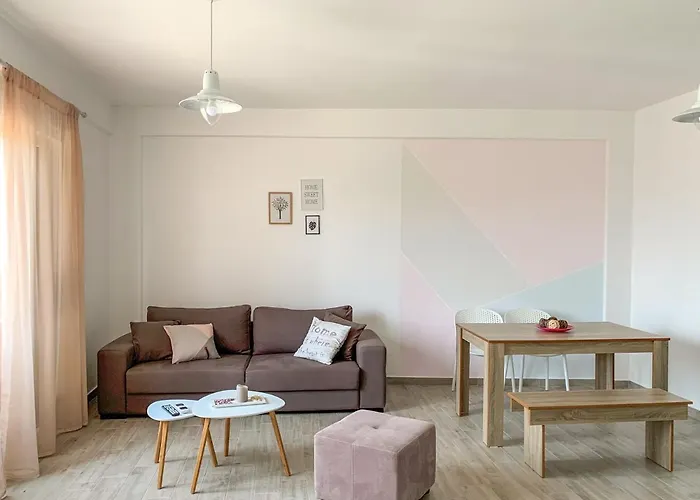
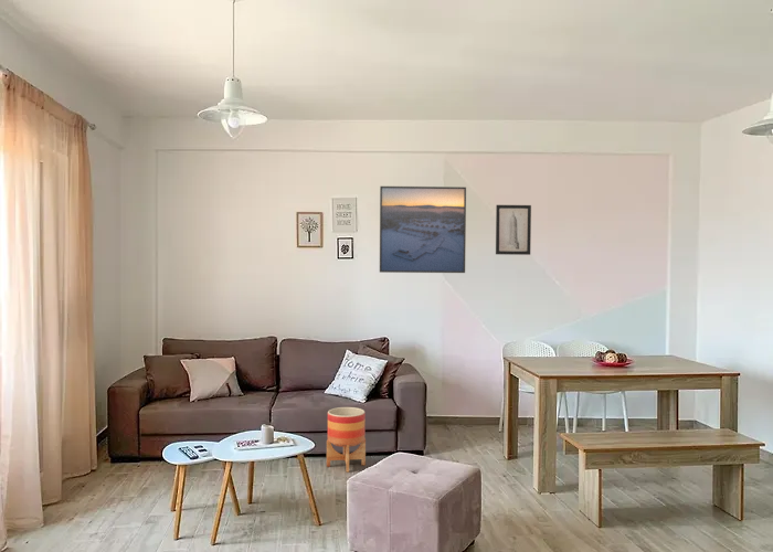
+ planter [326,406,367,474]
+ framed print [379,185,467,274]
+ wall art [495,204,532,256]
